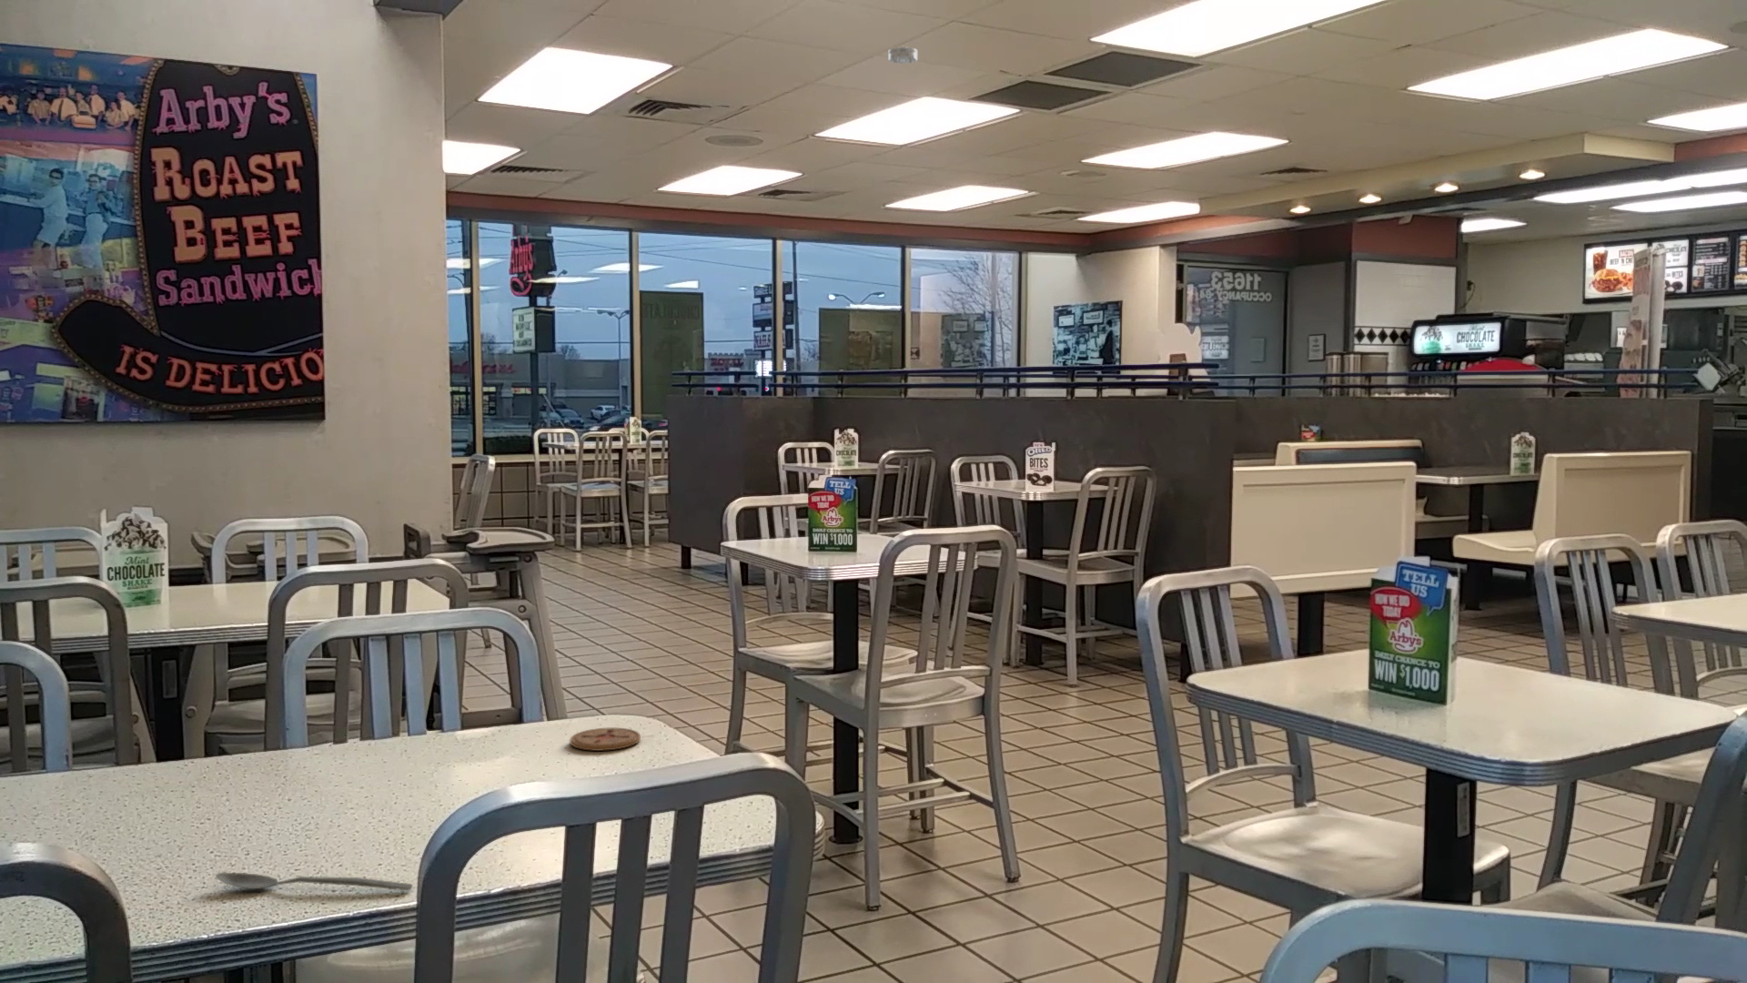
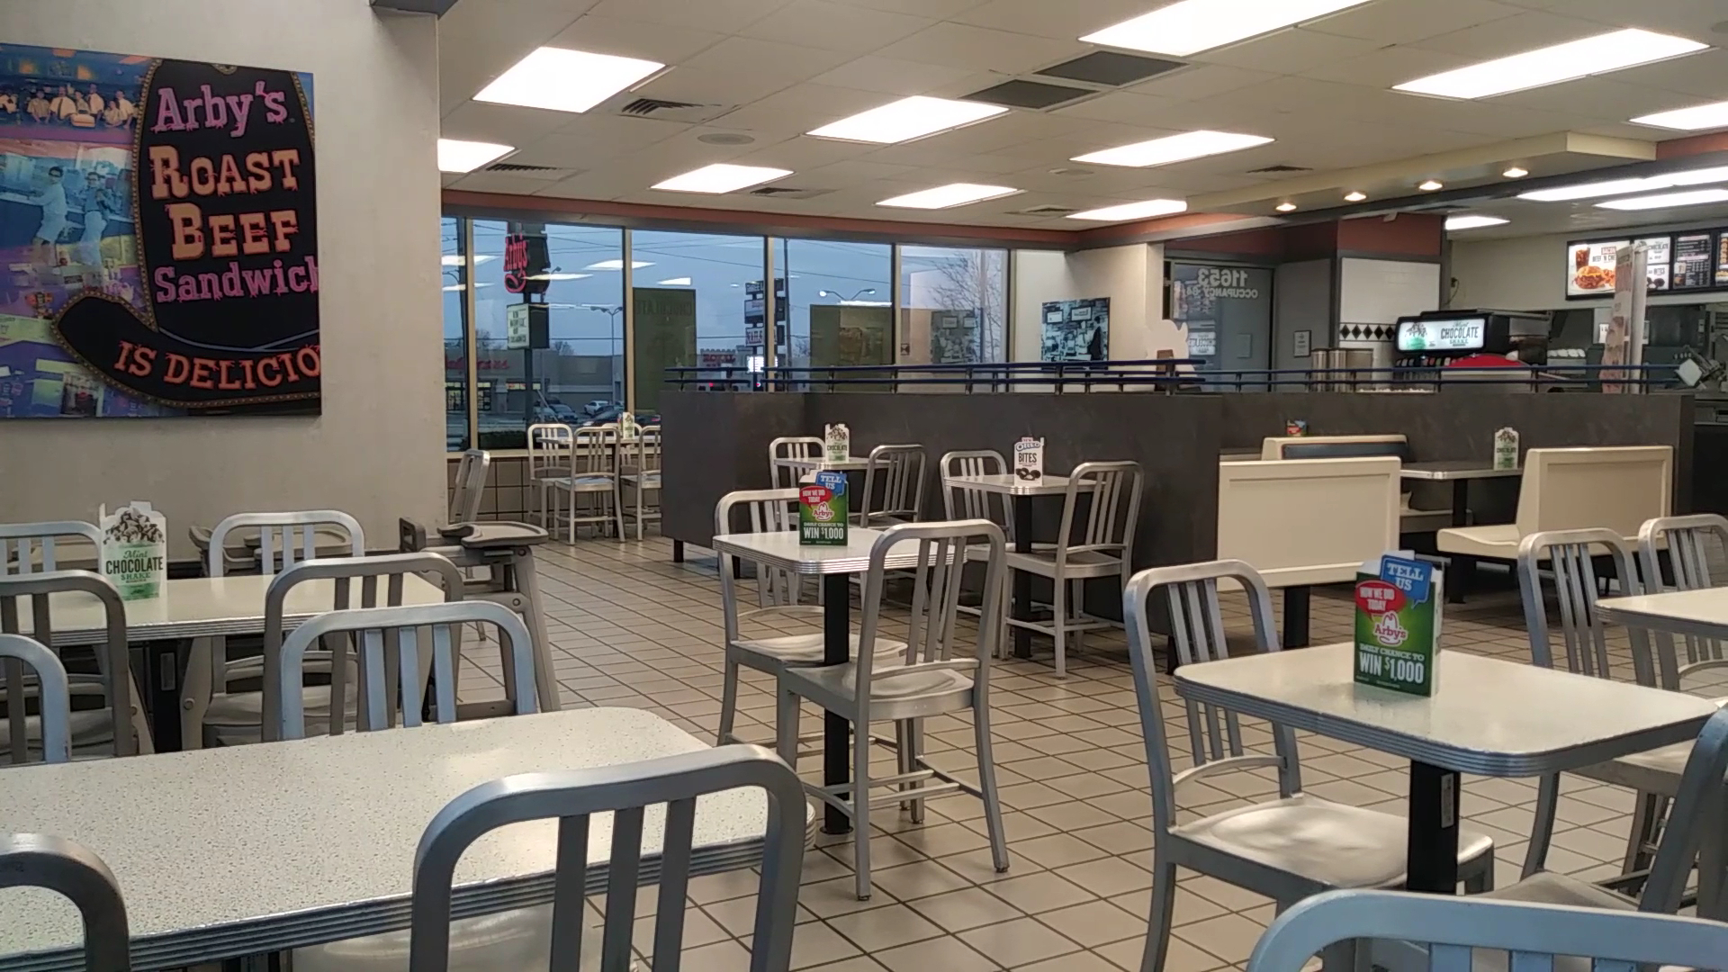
- coaster [570,726,642,751]
- spoon [215,871,413,891]
- smoke detector [888,46,918,65]
